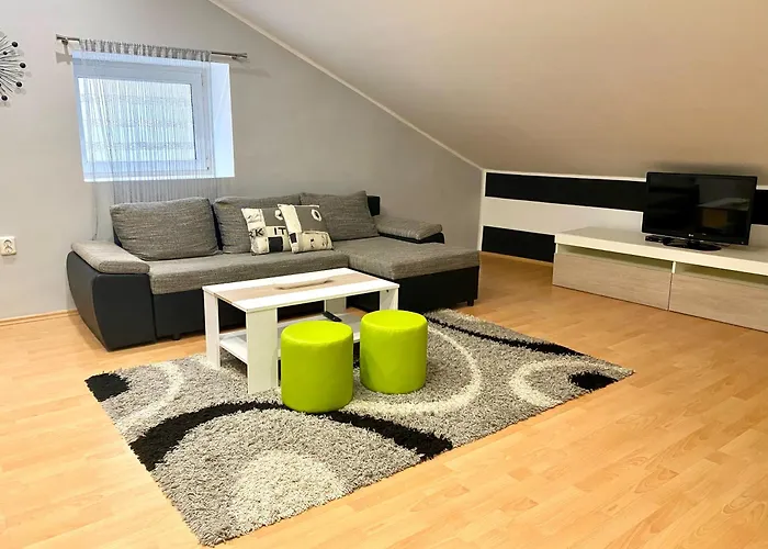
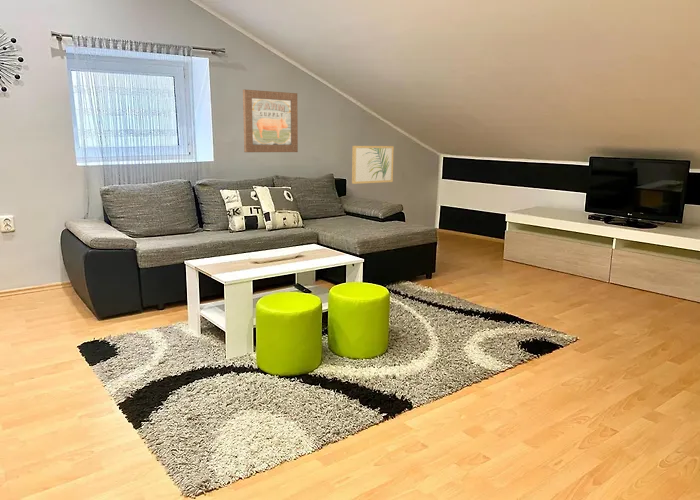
+ wall art [242,89,299,153]
+ wall art [351,145,395,185]
